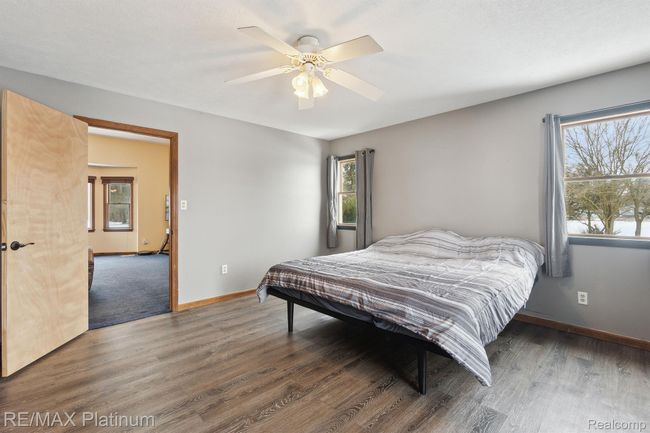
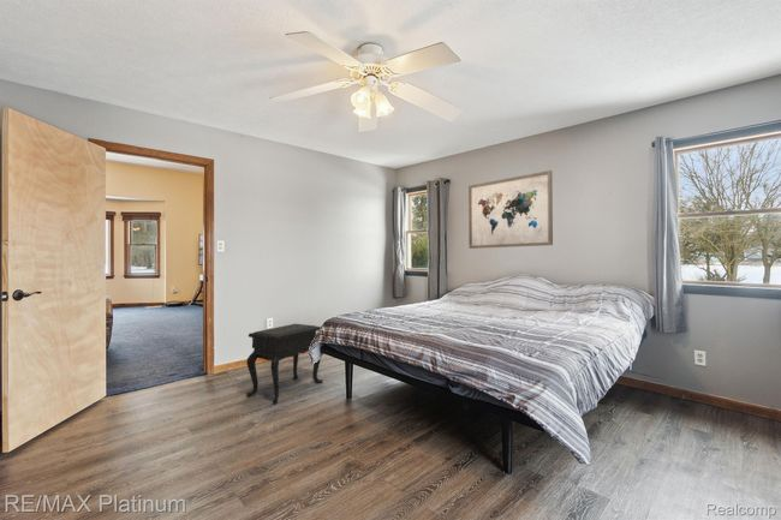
+ wall art [467,169,554,250]
+ side table [245,323,323,404]
